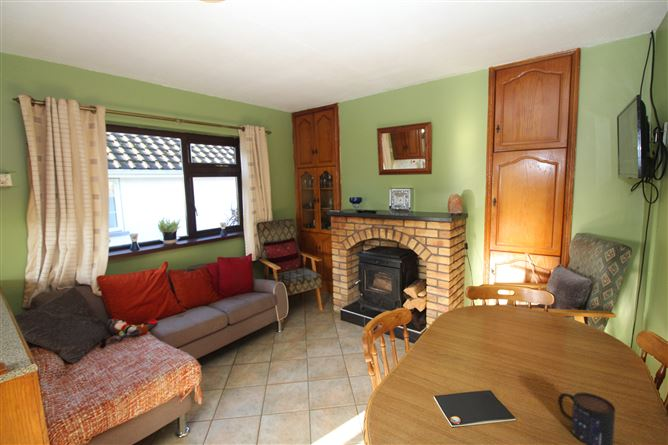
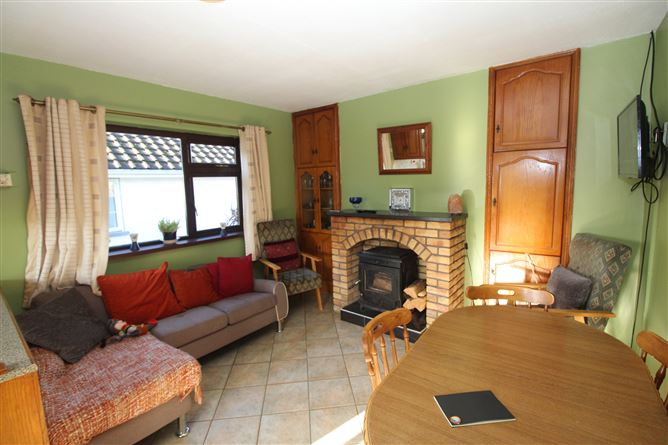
- mug [557,392,616,445]
